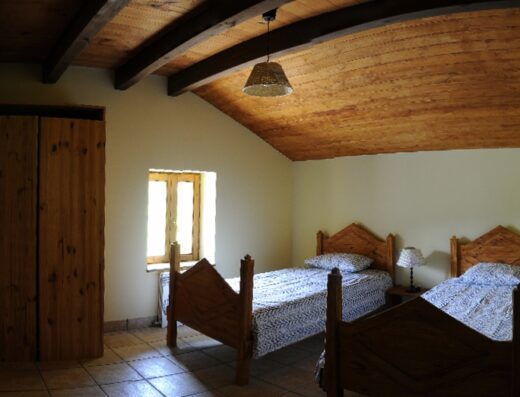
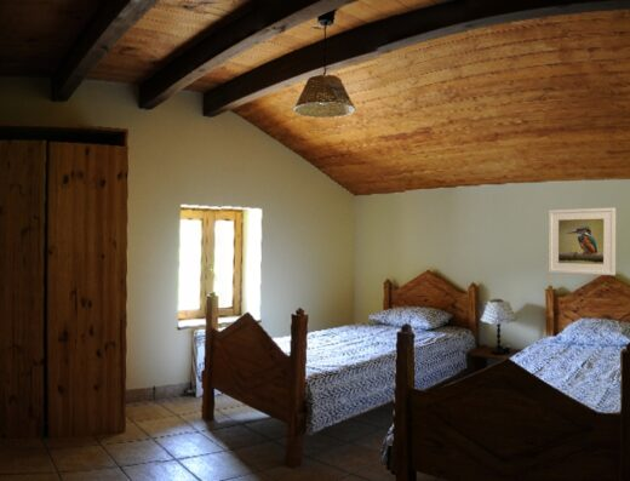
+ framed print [548,206,617,276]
